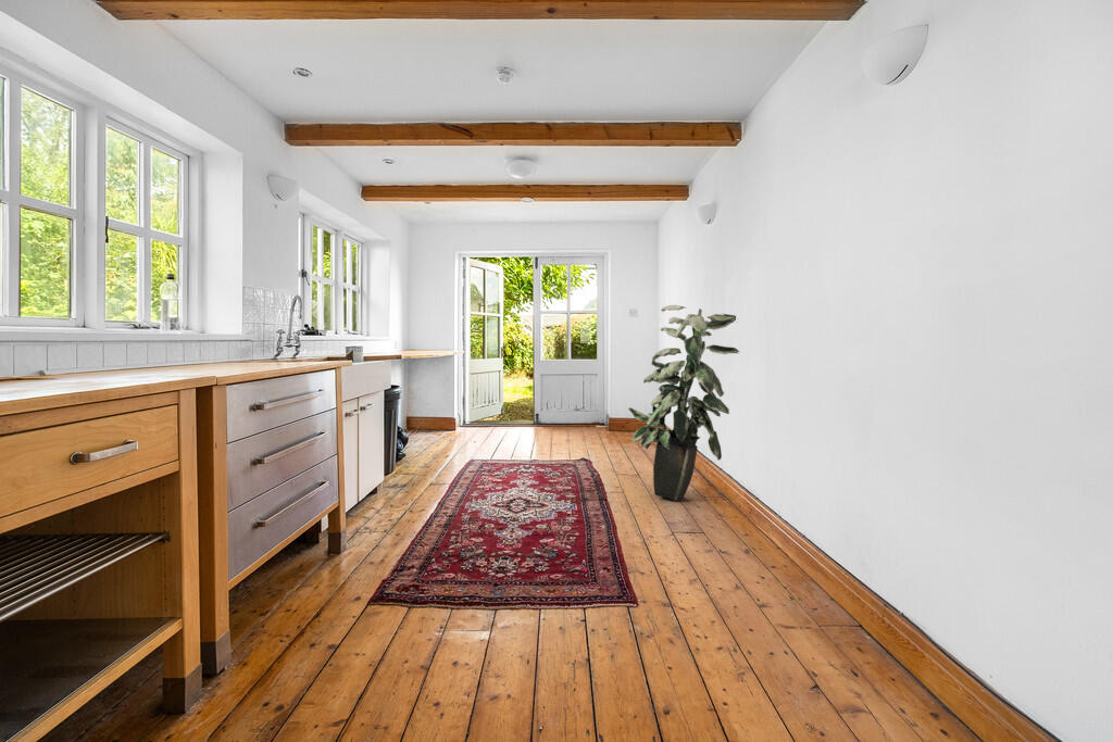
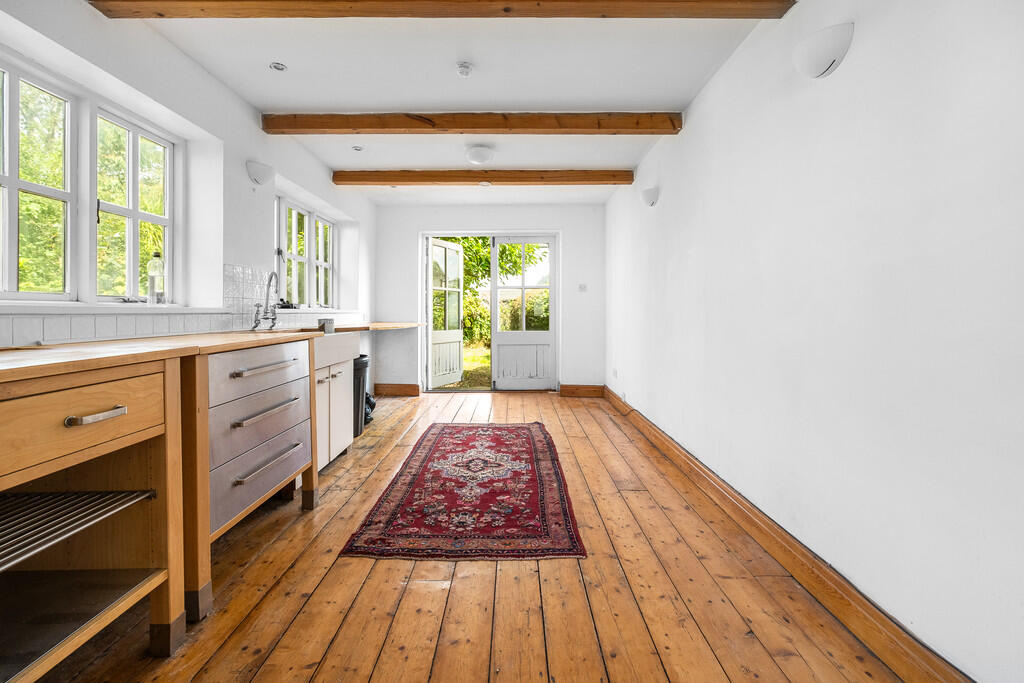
- indoor plant [627,304,740,502]
